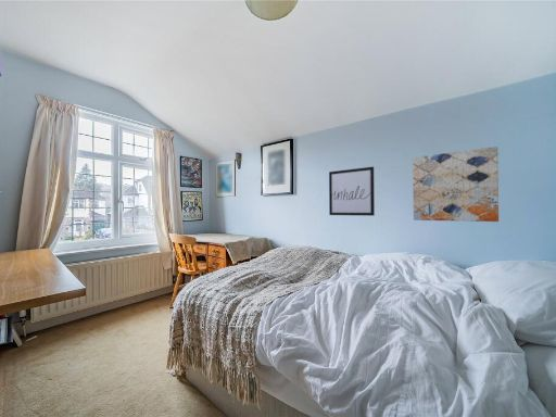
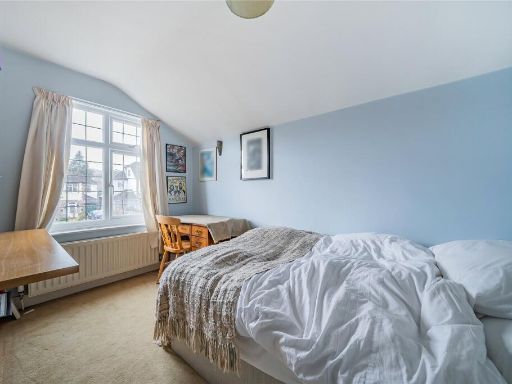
- wall art [328,166,376,217]
- wall art [412,146,500,223]
